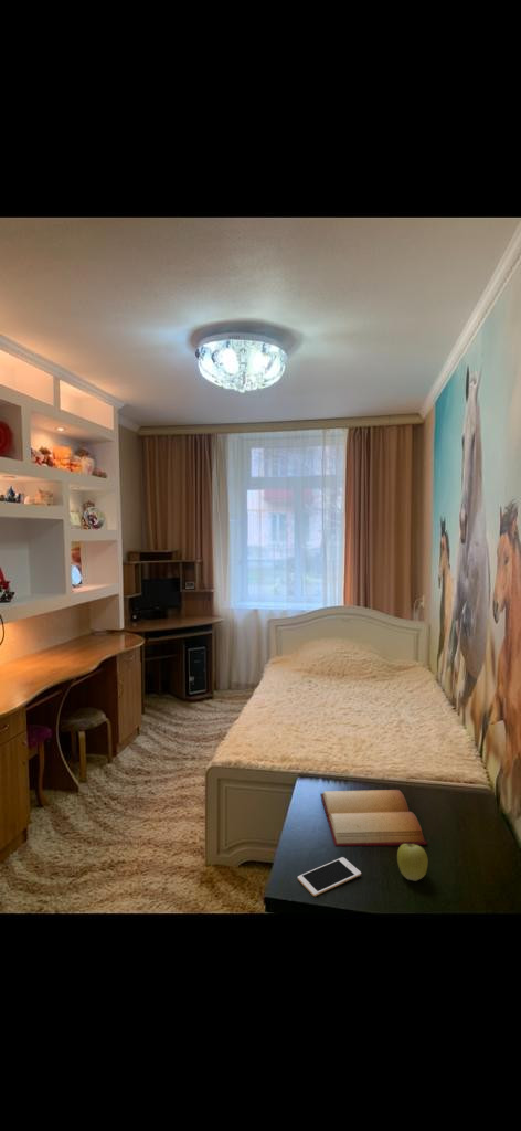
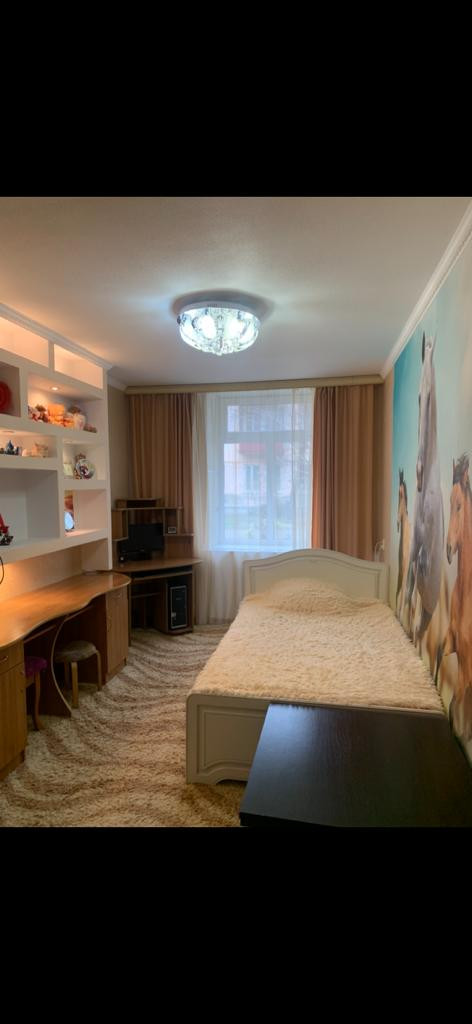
- apple [396,842,429,882]
- bible [319,789,428,847]
- cell phone [297,856,362,897]
